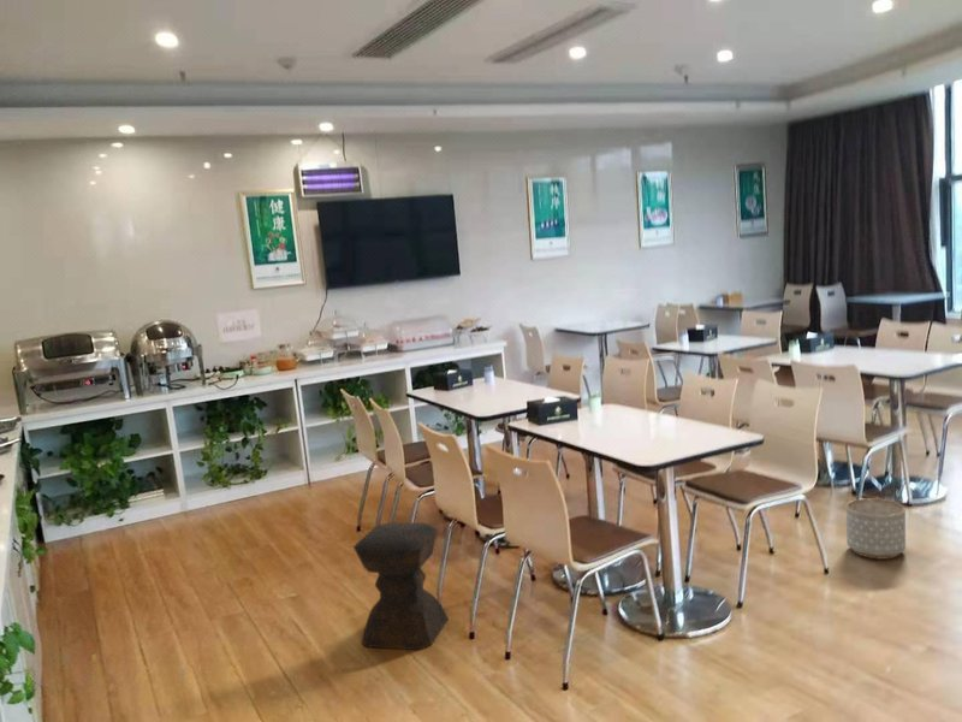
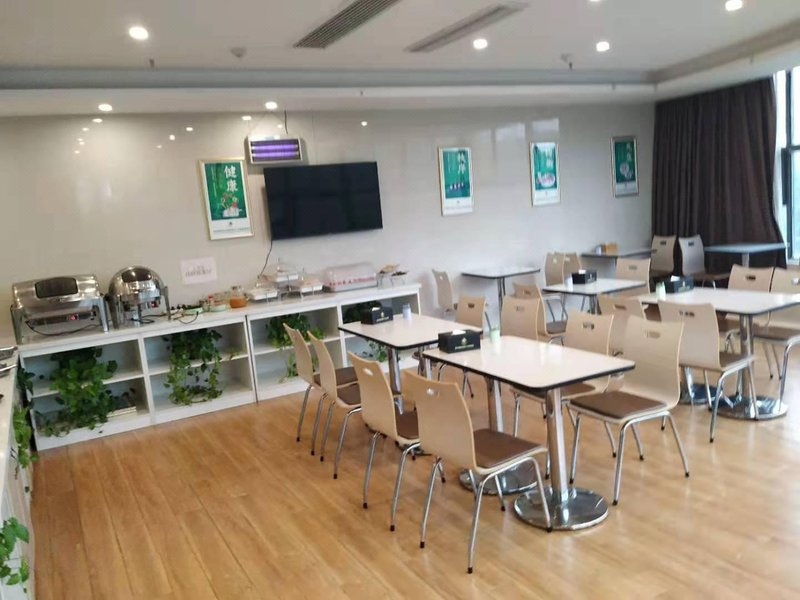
- planter [845,497,907,561]
- stool [352,521,450,651]
